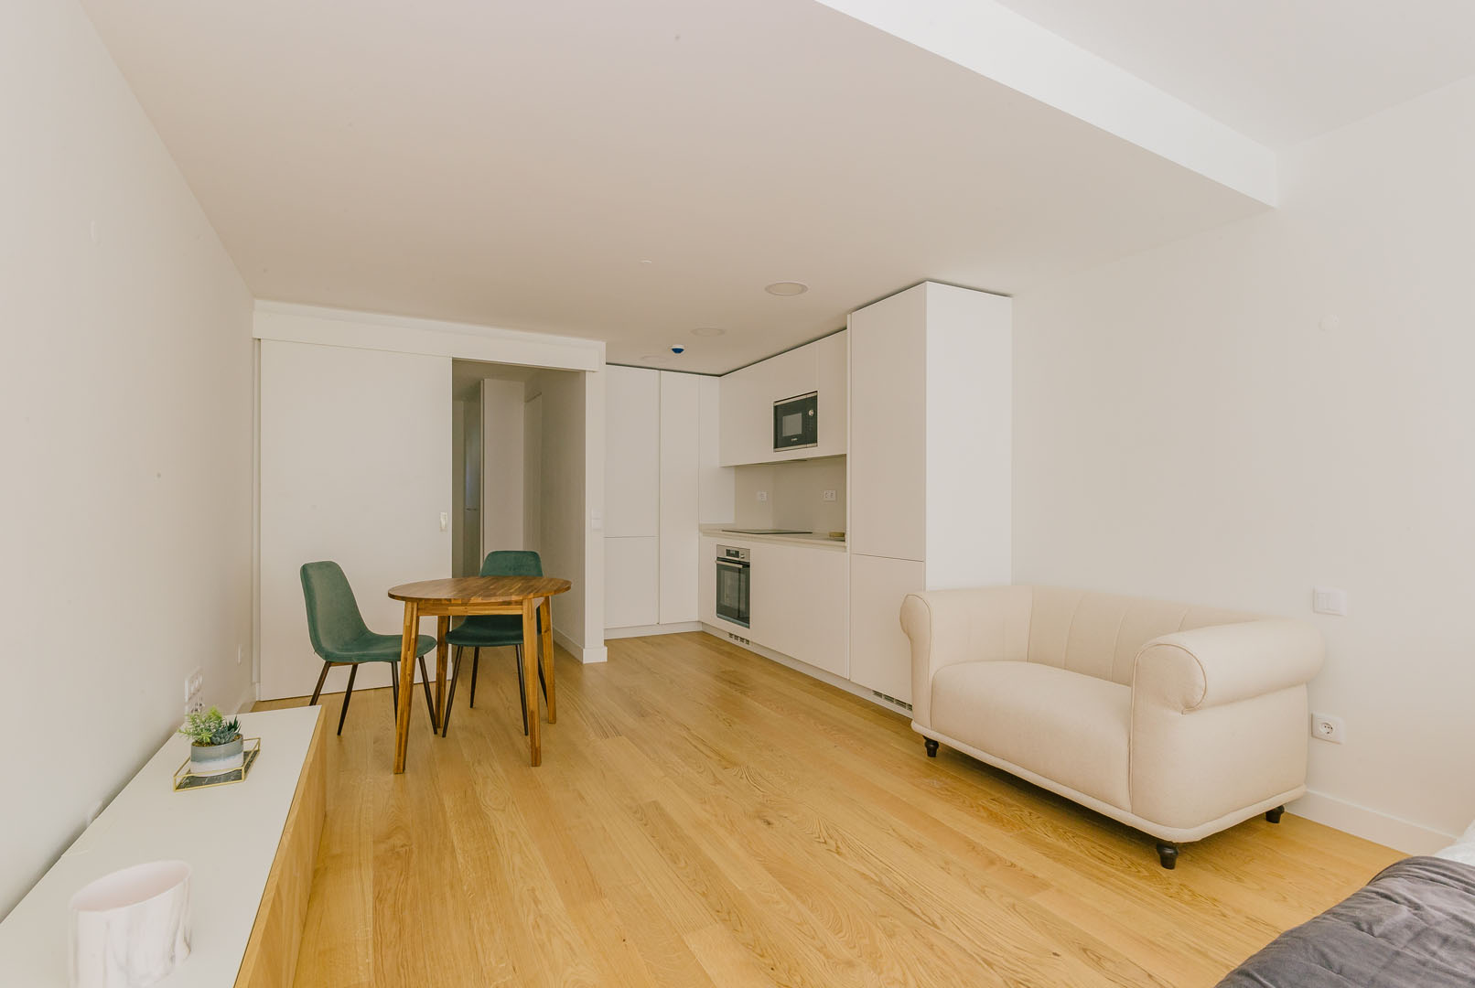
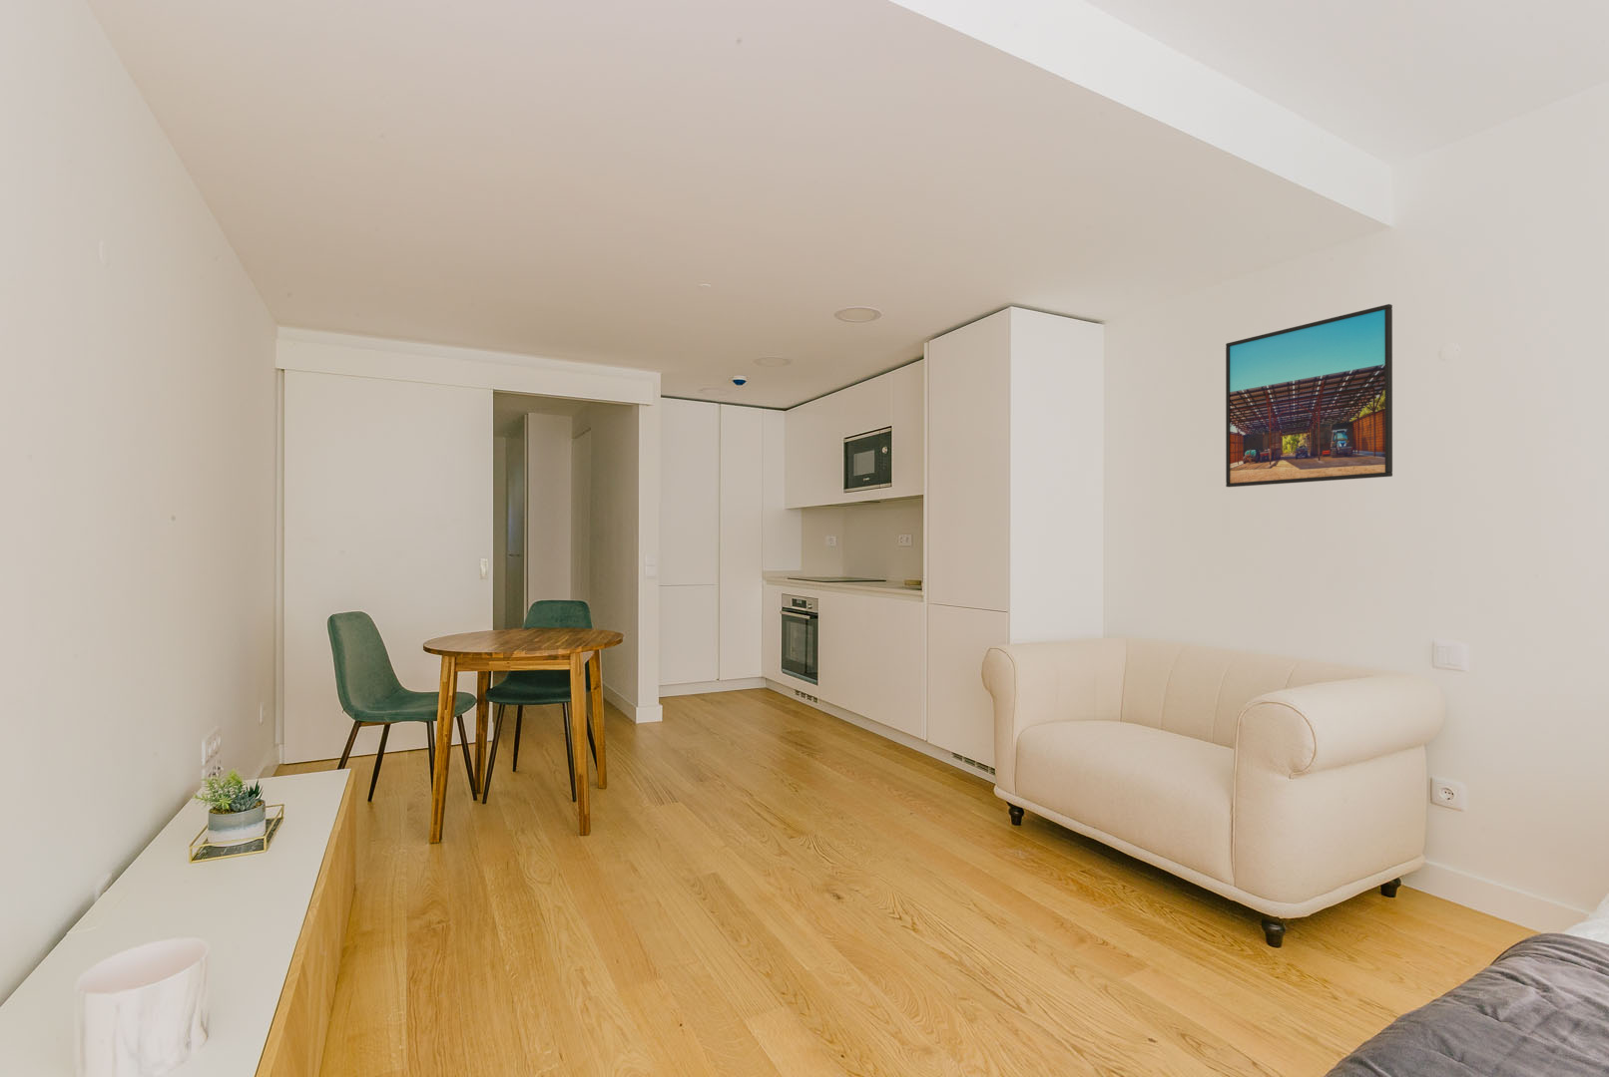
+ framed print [1224,303,1394,488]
